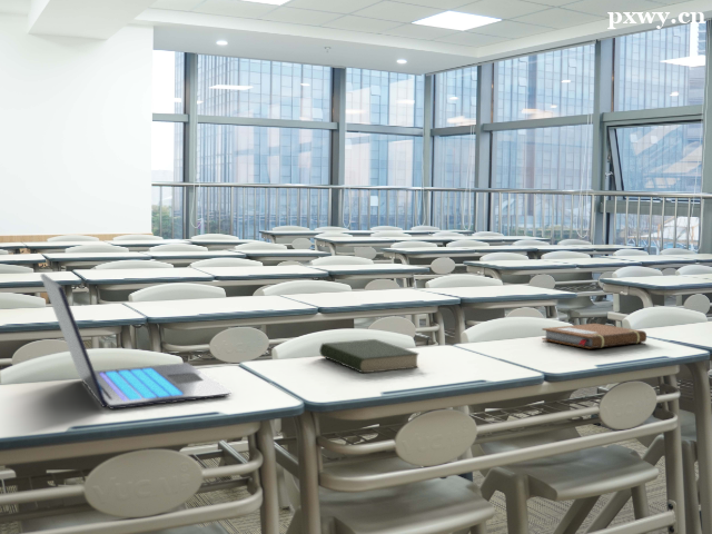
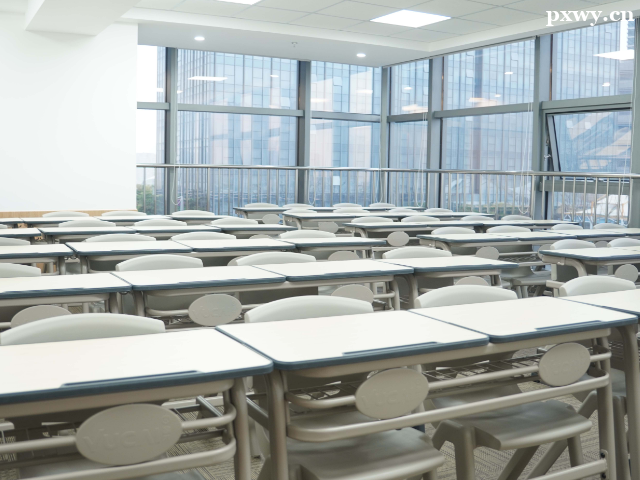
- laptop [39,273,233,411]
- notebook [541,323,647,349]
- book [318,338,419,374]
